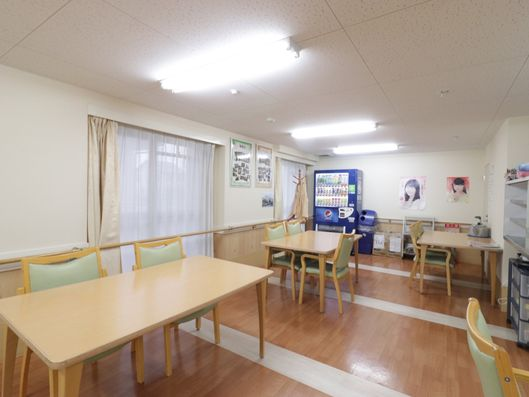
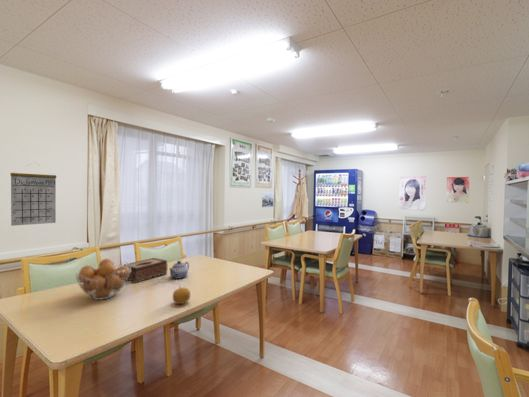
+ fruit basket [75,258,131,301]
+ calendar [9,163,57,227]
+ tissue box [124,257,168,284]
+ fruit [172,284,191,305]
+ teapot [169,260,190,280]
